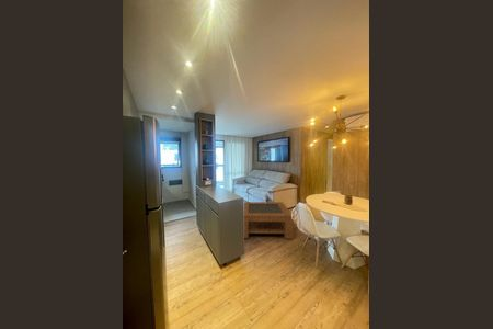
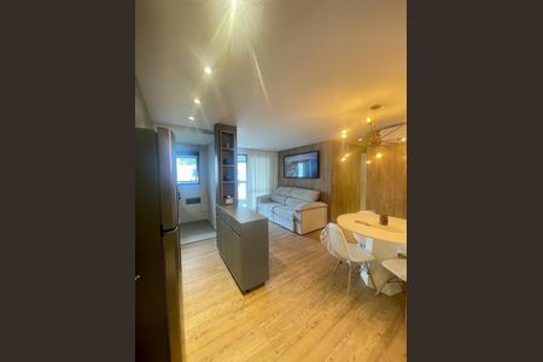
- coffee table [243,201,295,240]
